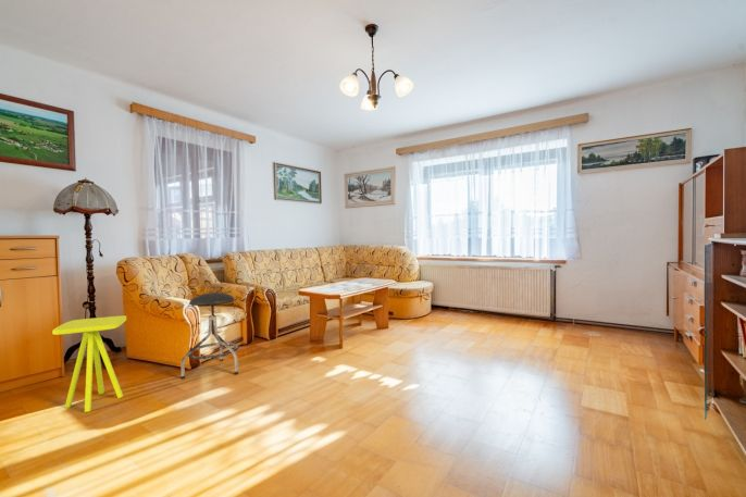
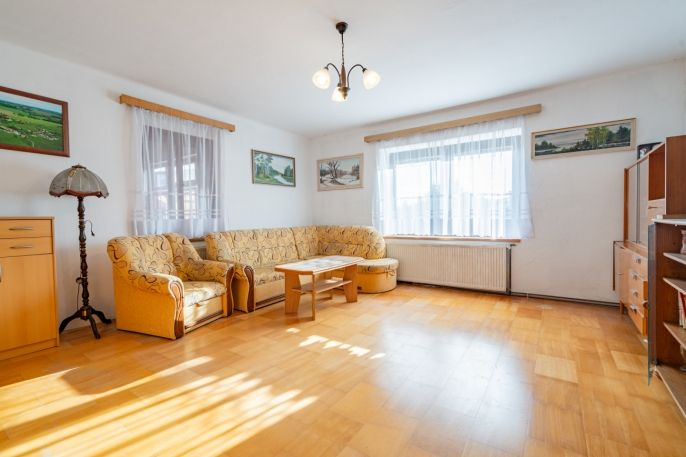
- side table [51,314,127,413]
- stool [179,291,239,380]
